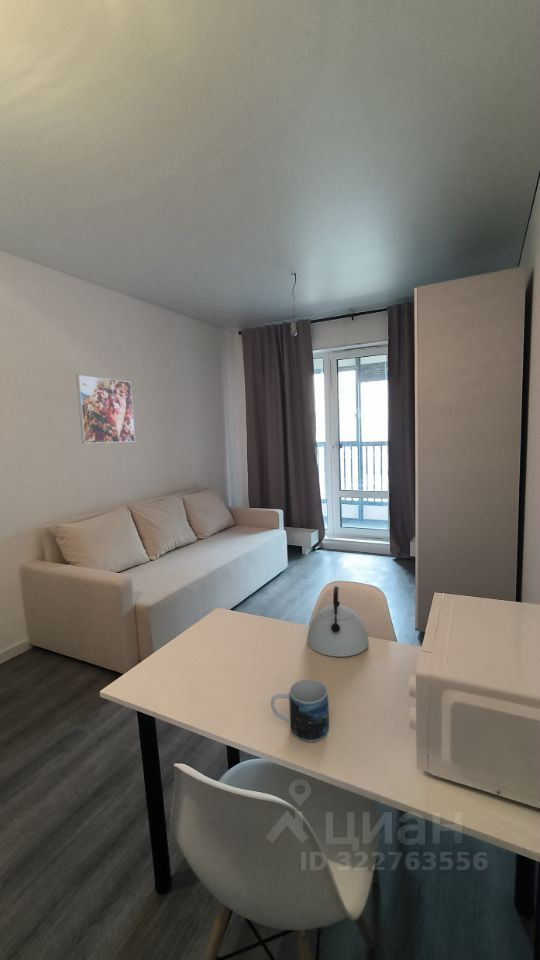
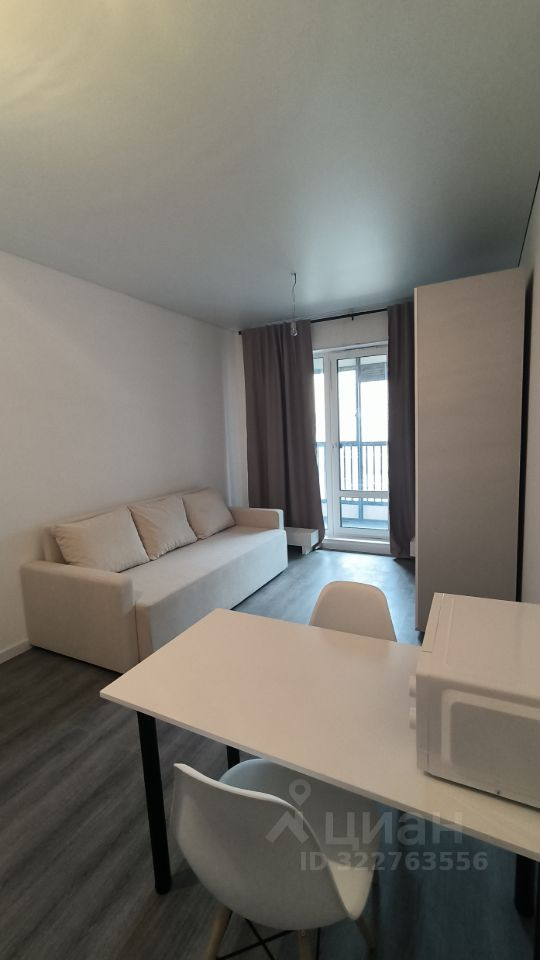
- kettle [306,585,370,658]
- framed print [75,374,136,445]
- mug [270,679,330,743]
